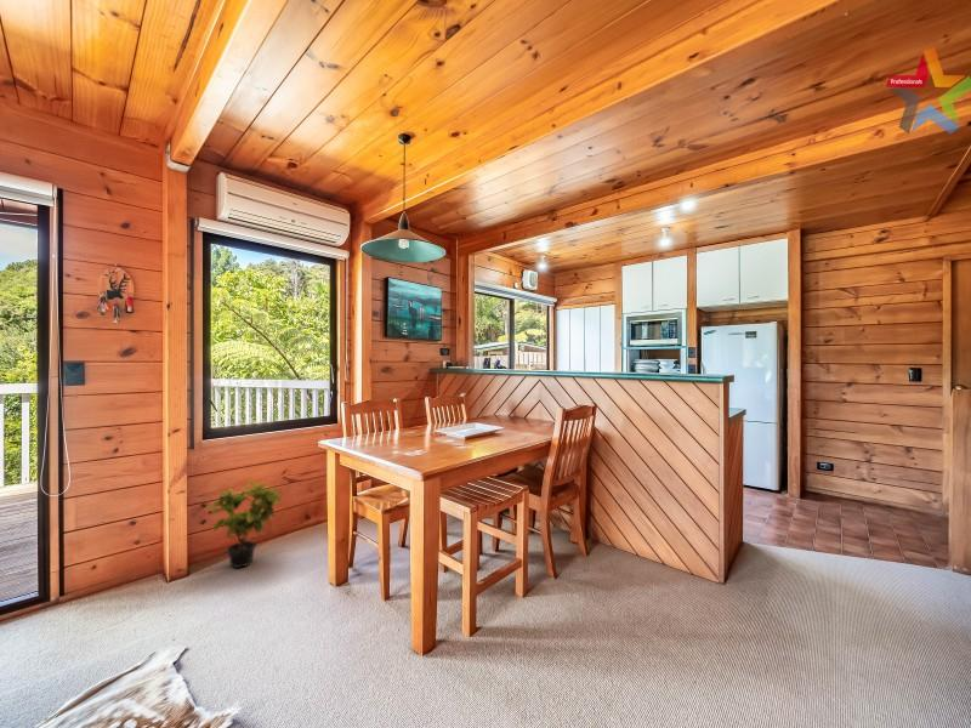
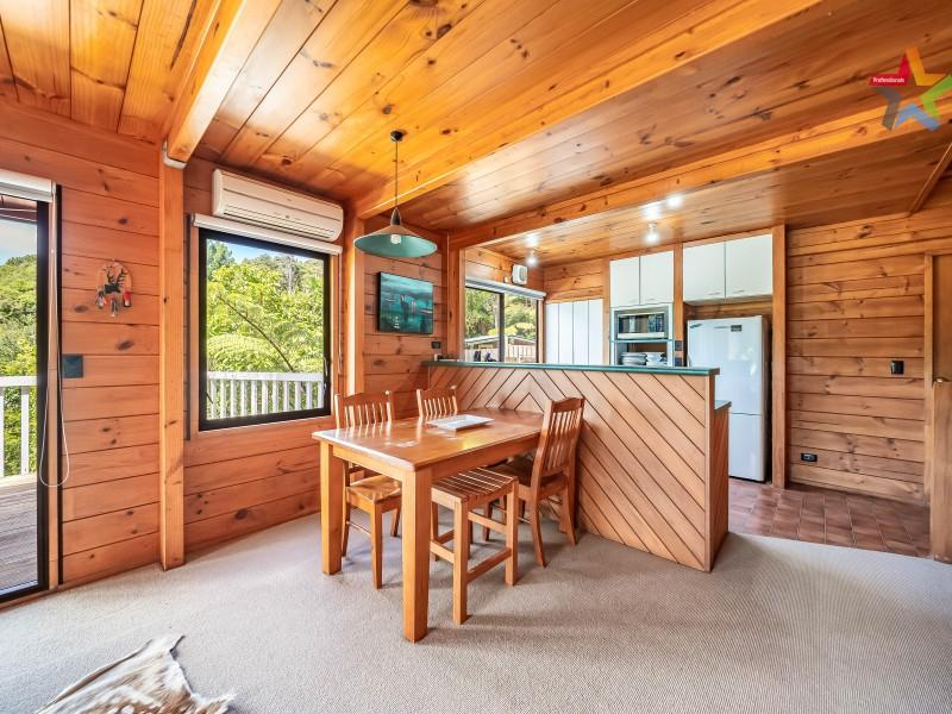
- potted plant [208,478,283,569]
